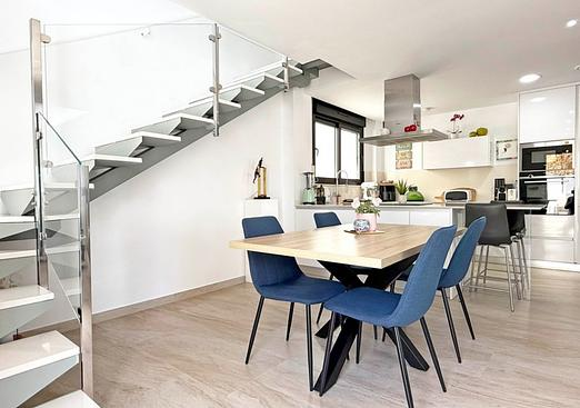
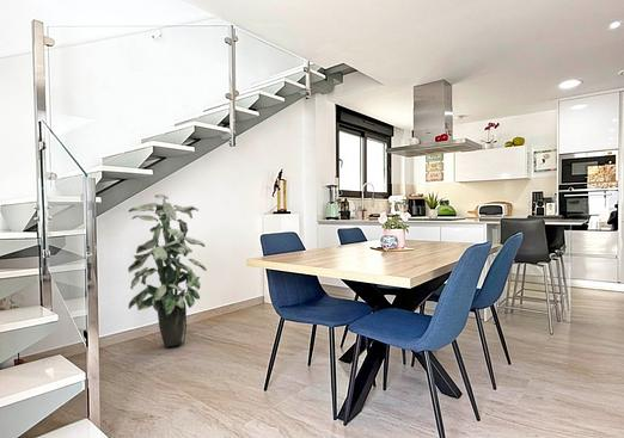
+ indoor plant [127,193,208,348]
